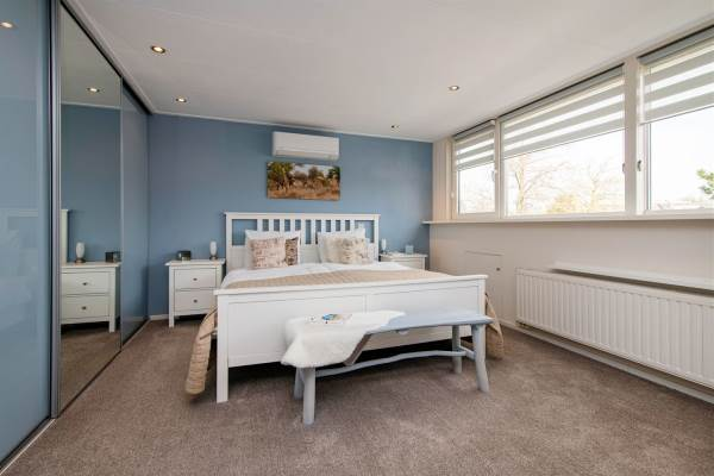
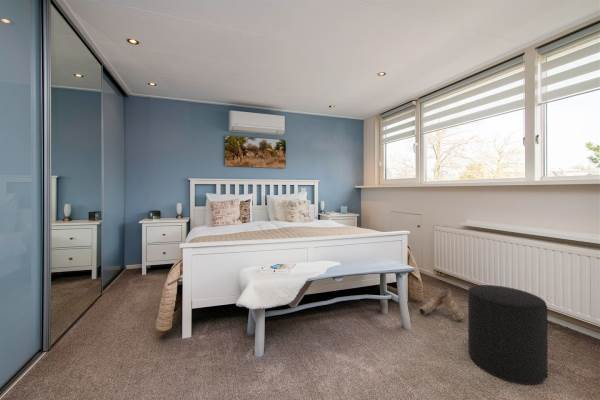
+ stool [467,284,548,385]
+ boots [418,288,466,321]
